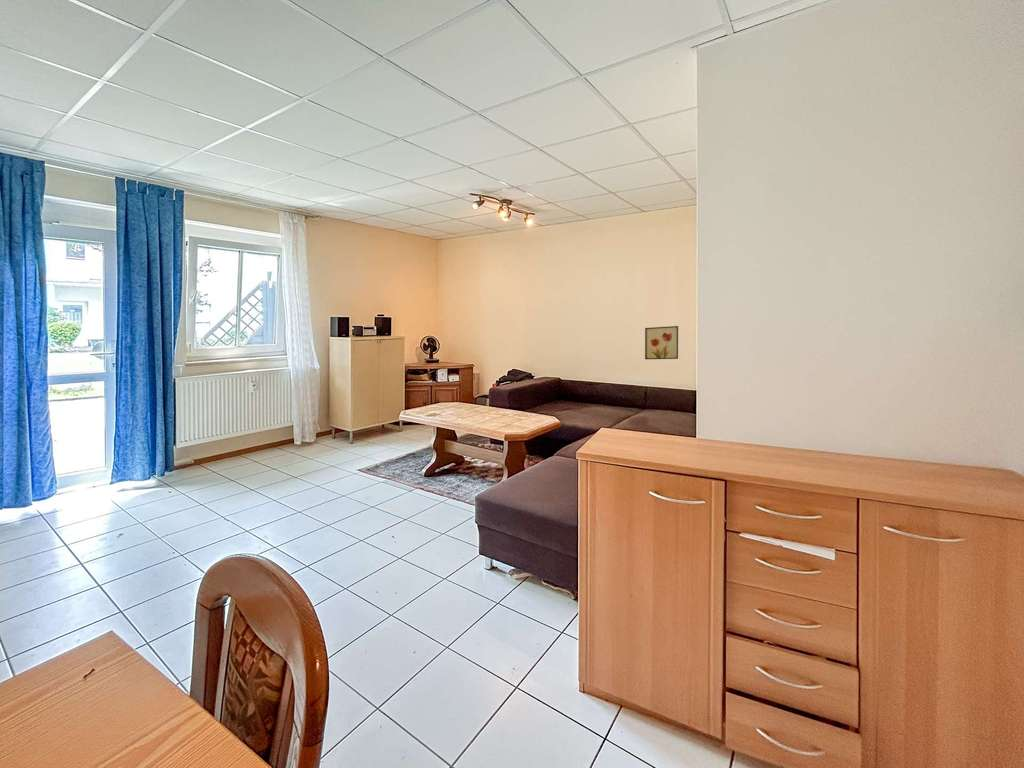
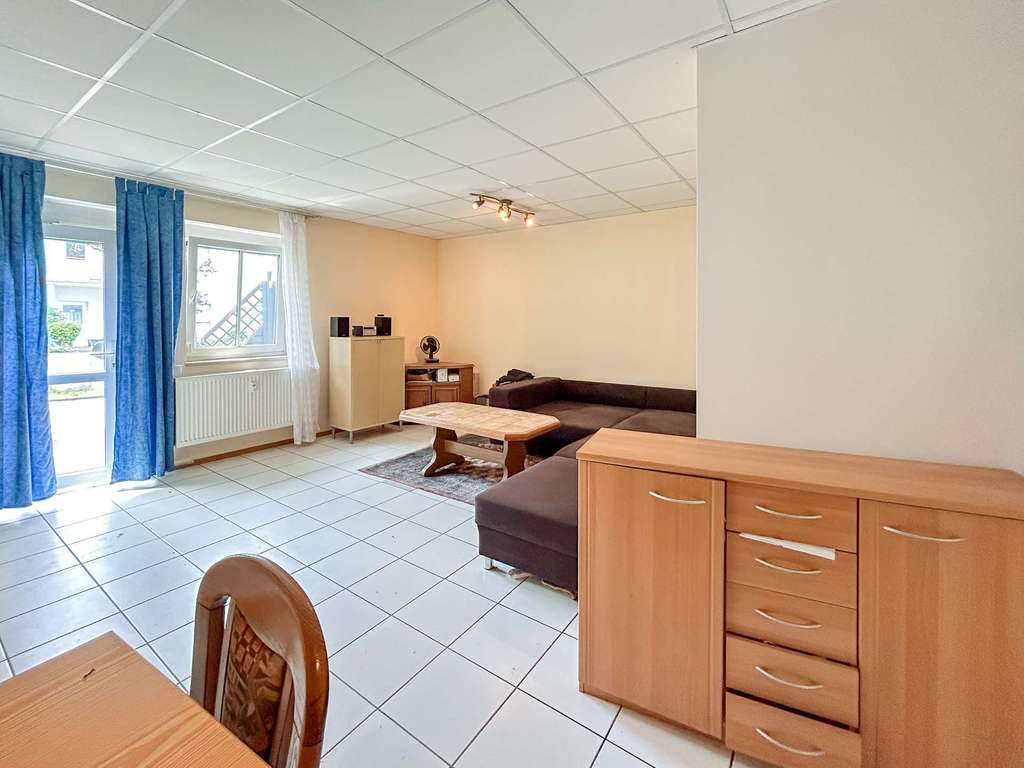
- wall art [644,325,679,360]
